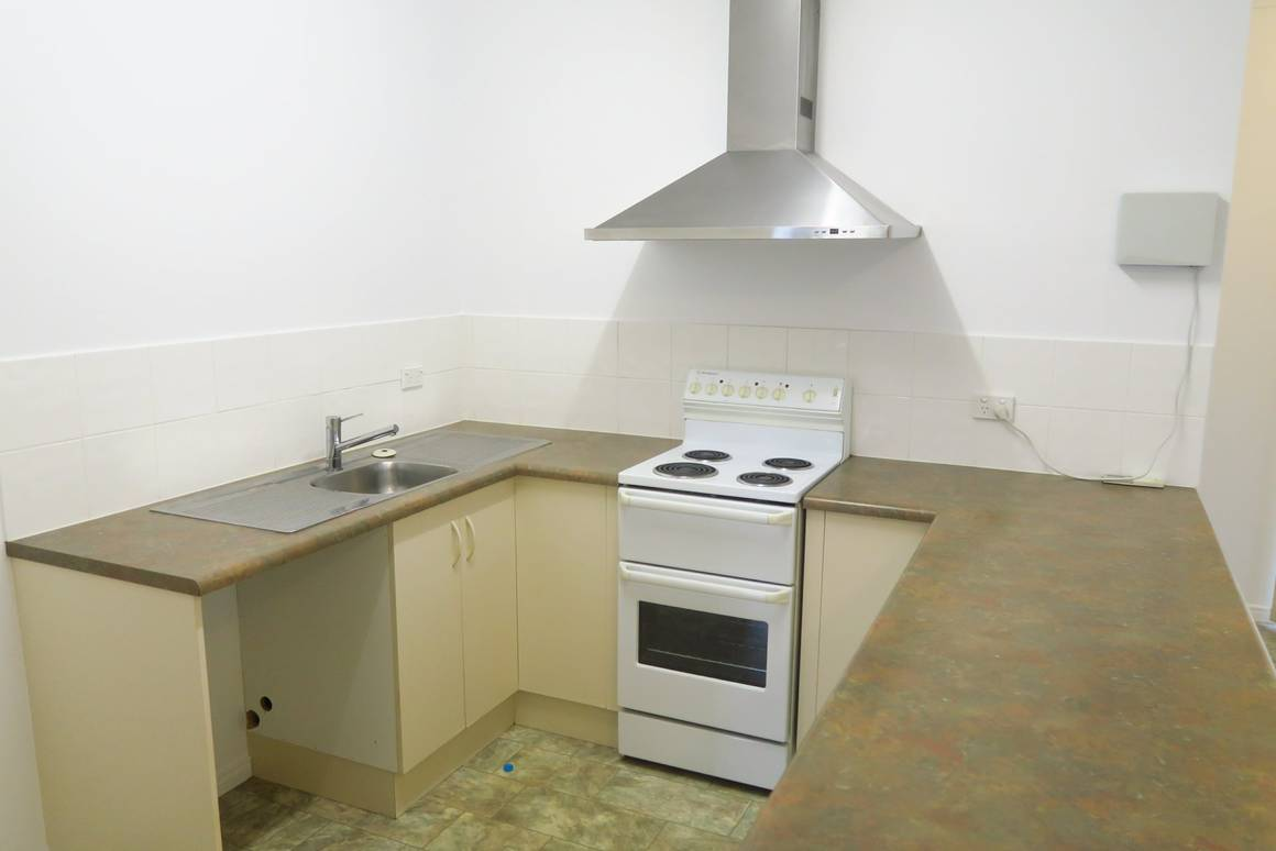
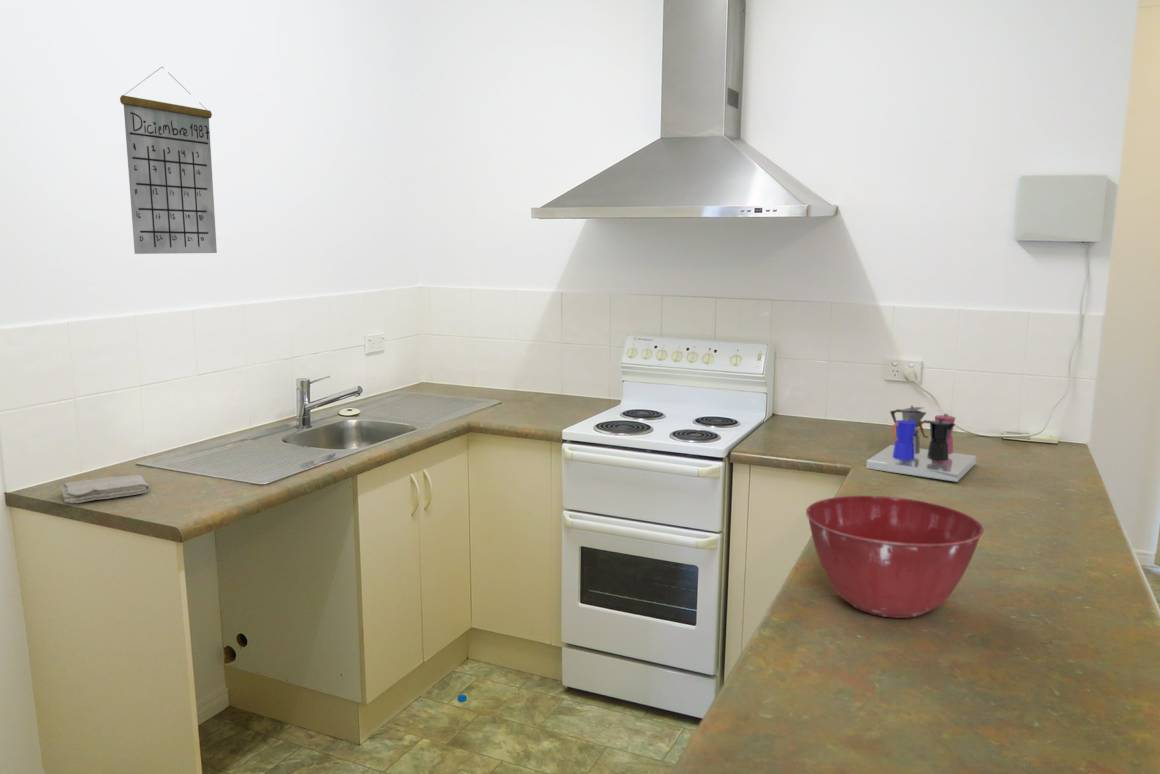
+ mixing bowl [805,495,985,619]
+ coffee maker [865,405,977,483]
+ calendar [119,66,218,255]
+ washcloth [59,474,151,504]
